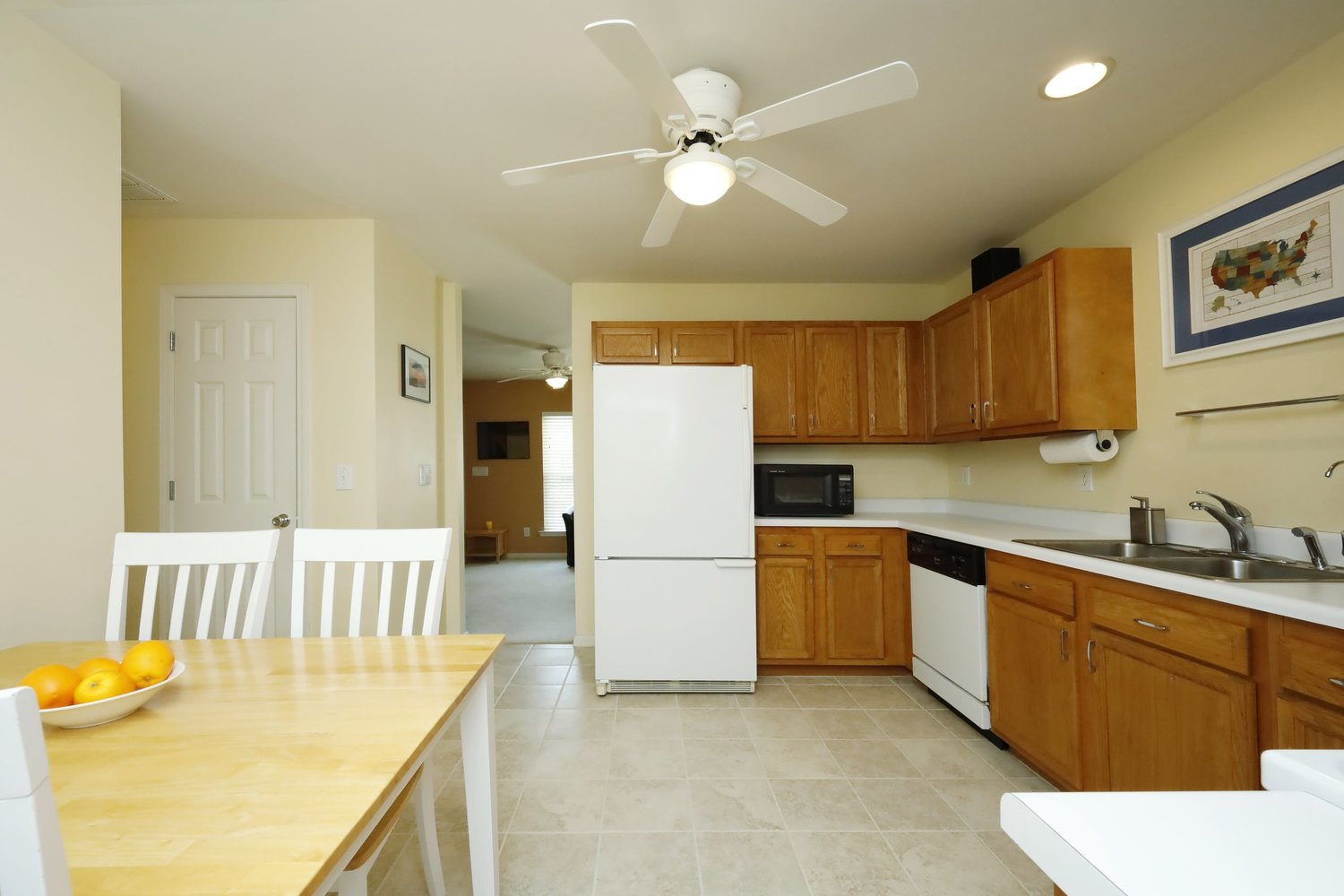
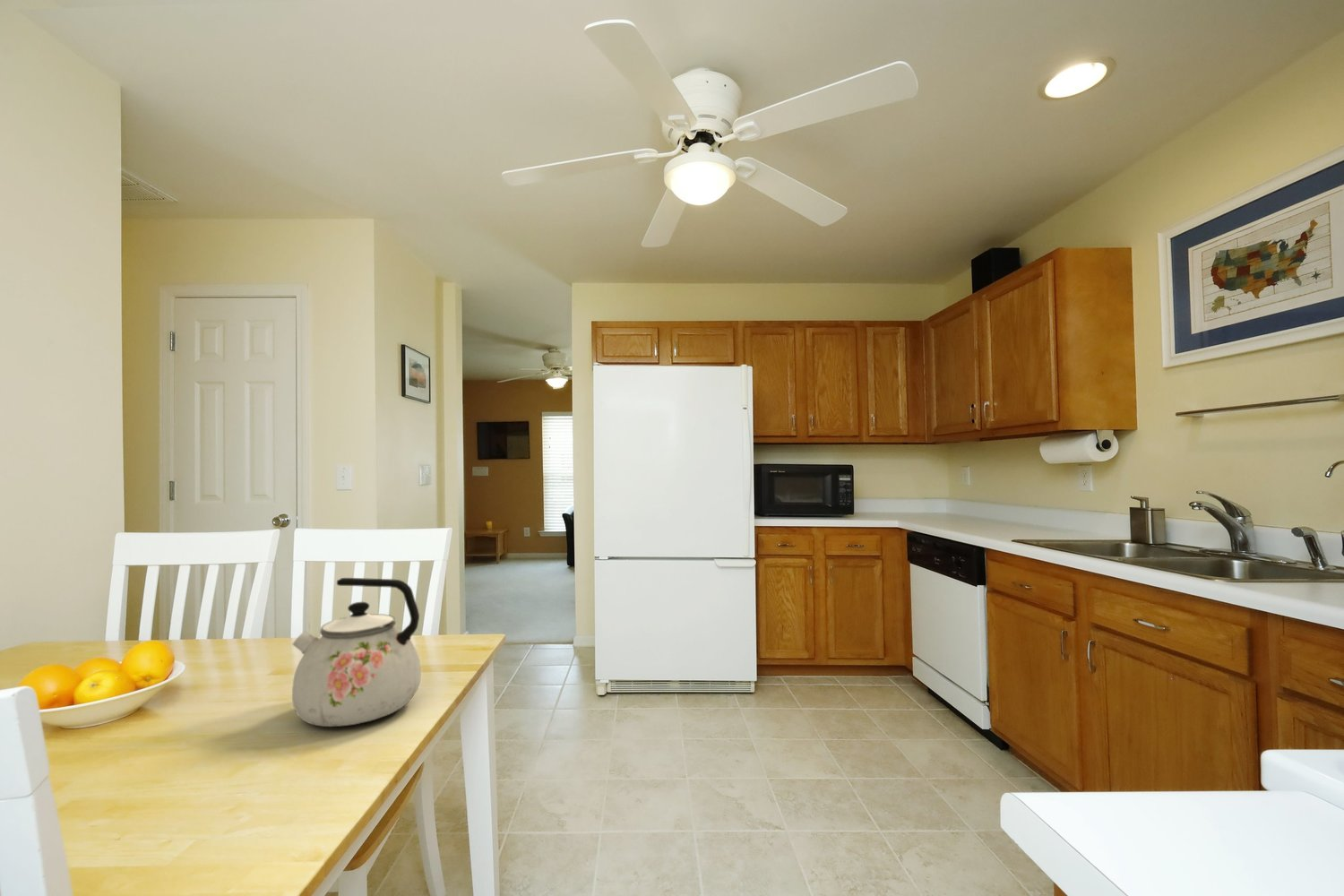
+ kettle [291,577,422,728]
